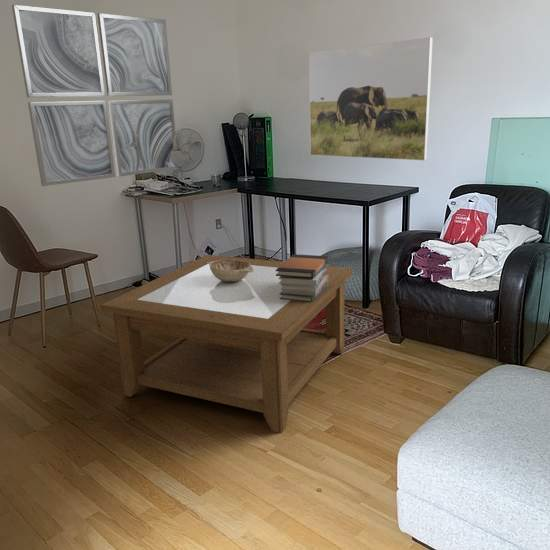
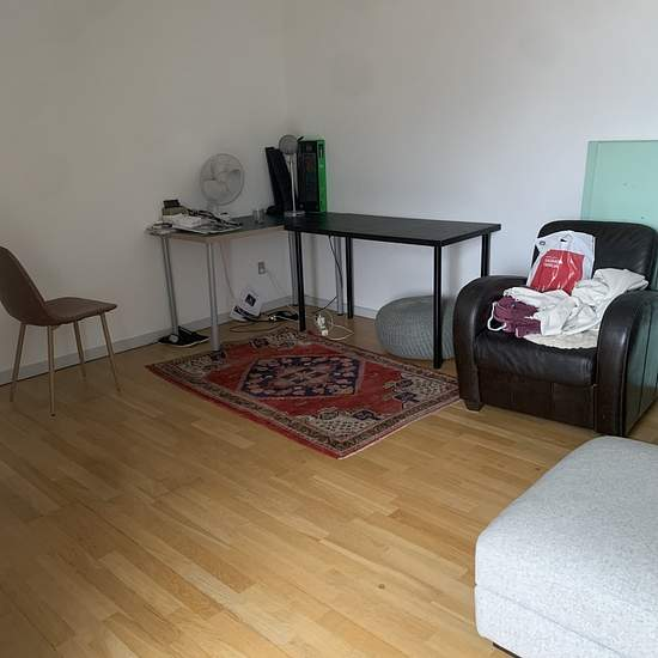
- book stack [275,253,331,302]
- coffee table [100,254,354,434]
- decorative bowl [207,260,254,282]
- wall art [11,4,179,187]
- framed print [308,36,434,161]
